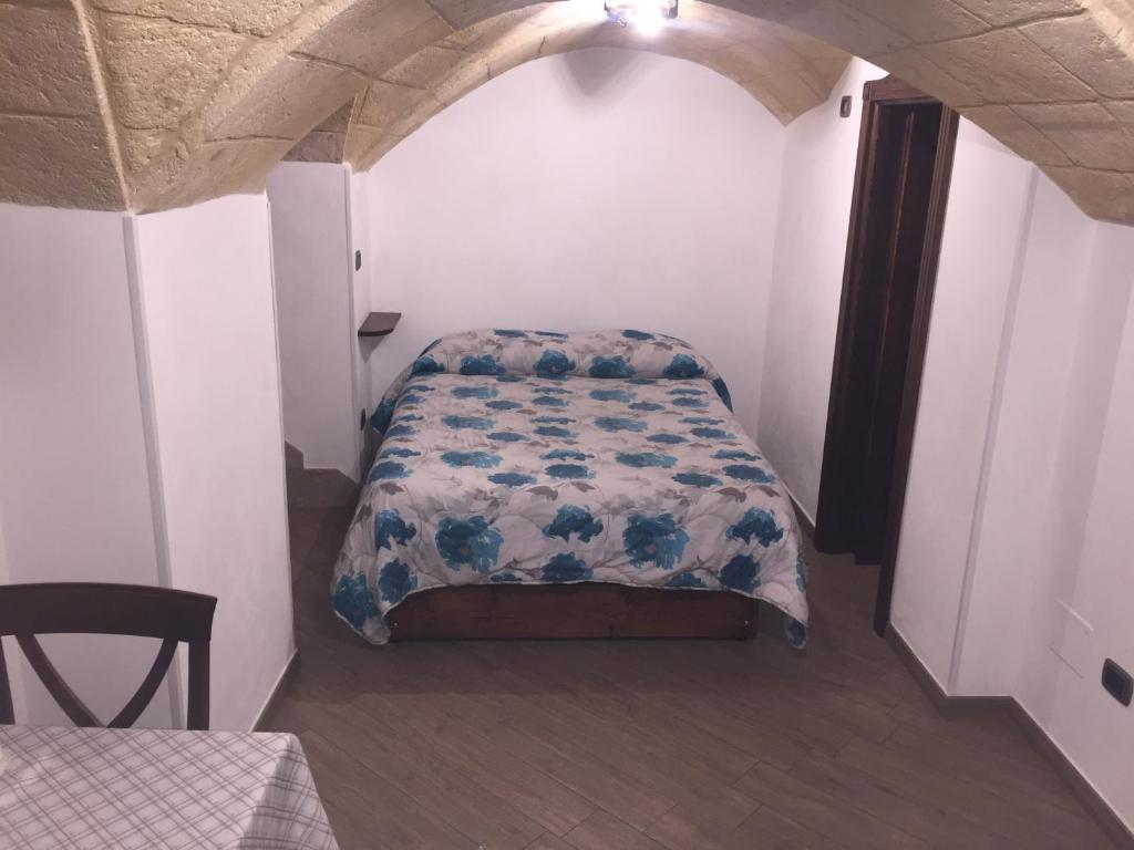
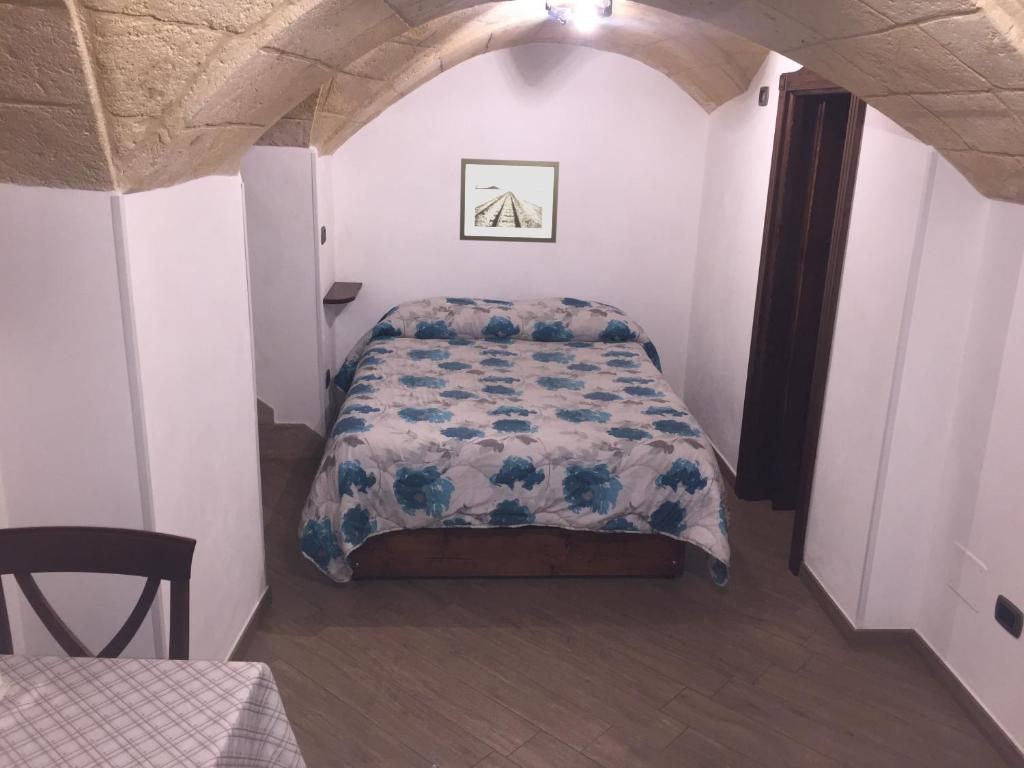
+ wall art [459,157,560,244]
